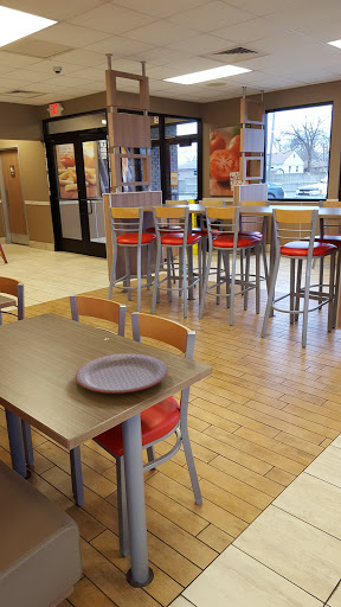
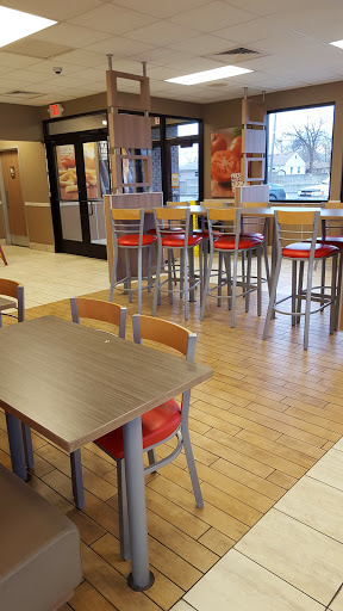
- plate [75,352,169,395]
